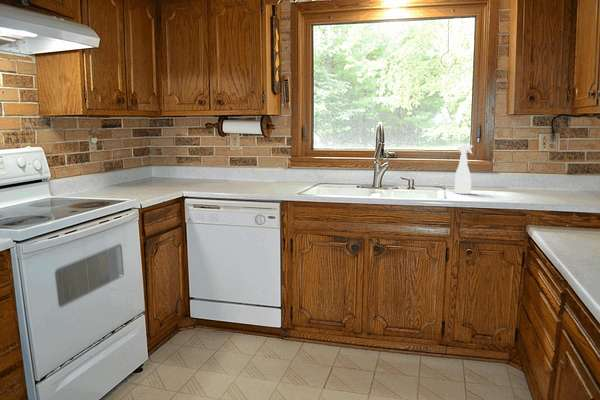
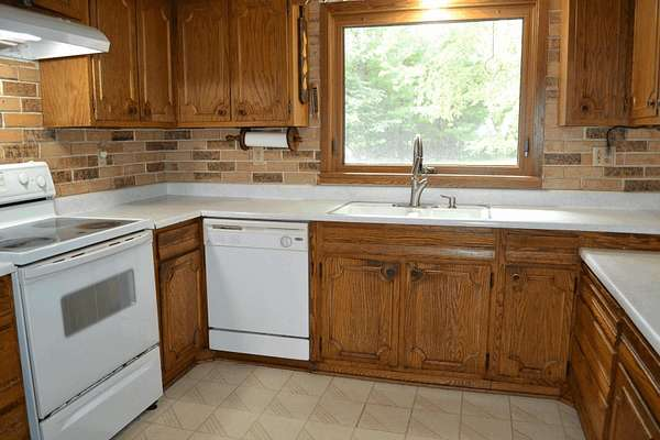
- spray bottle [454,144,474,195]
